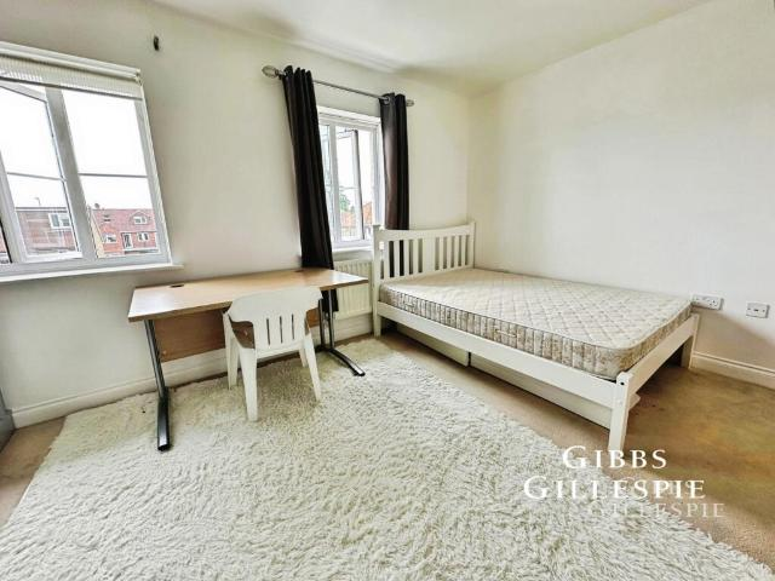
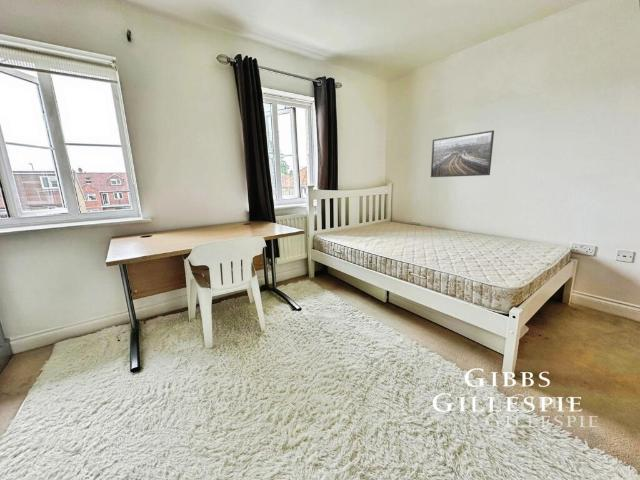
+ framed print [430,130,495,178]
